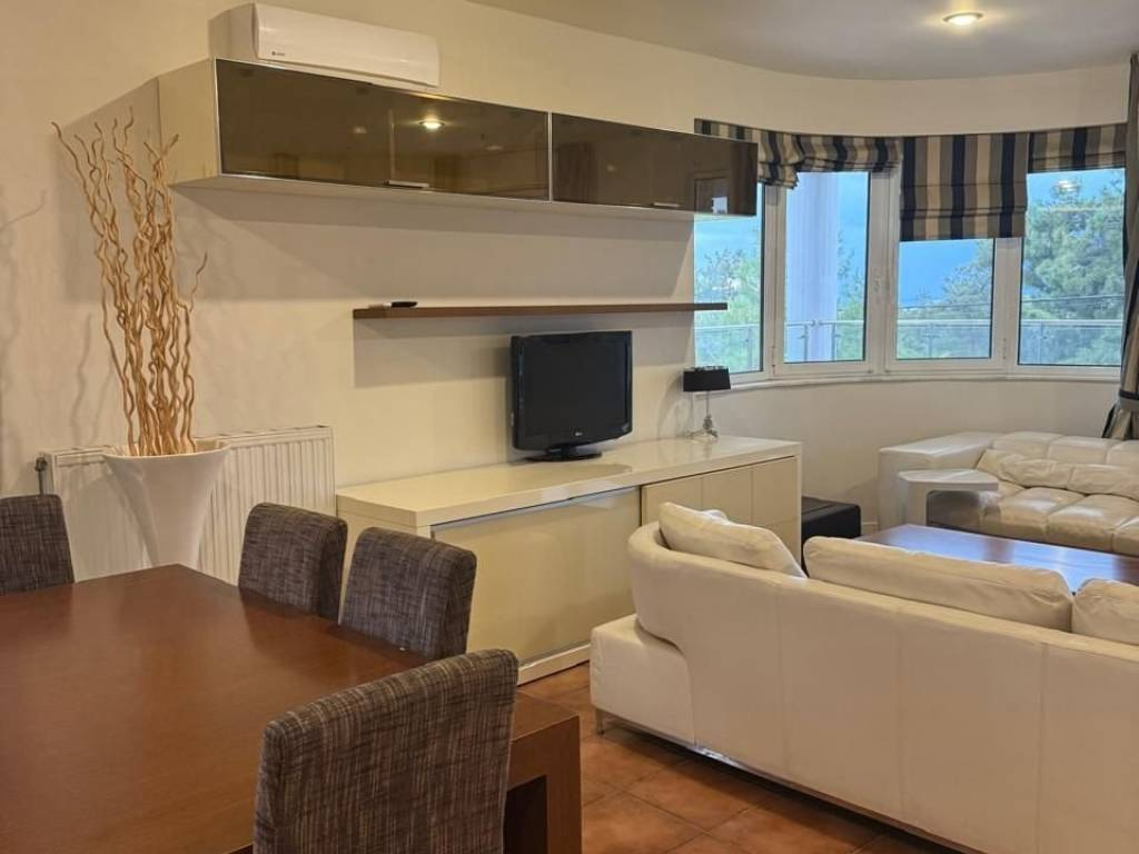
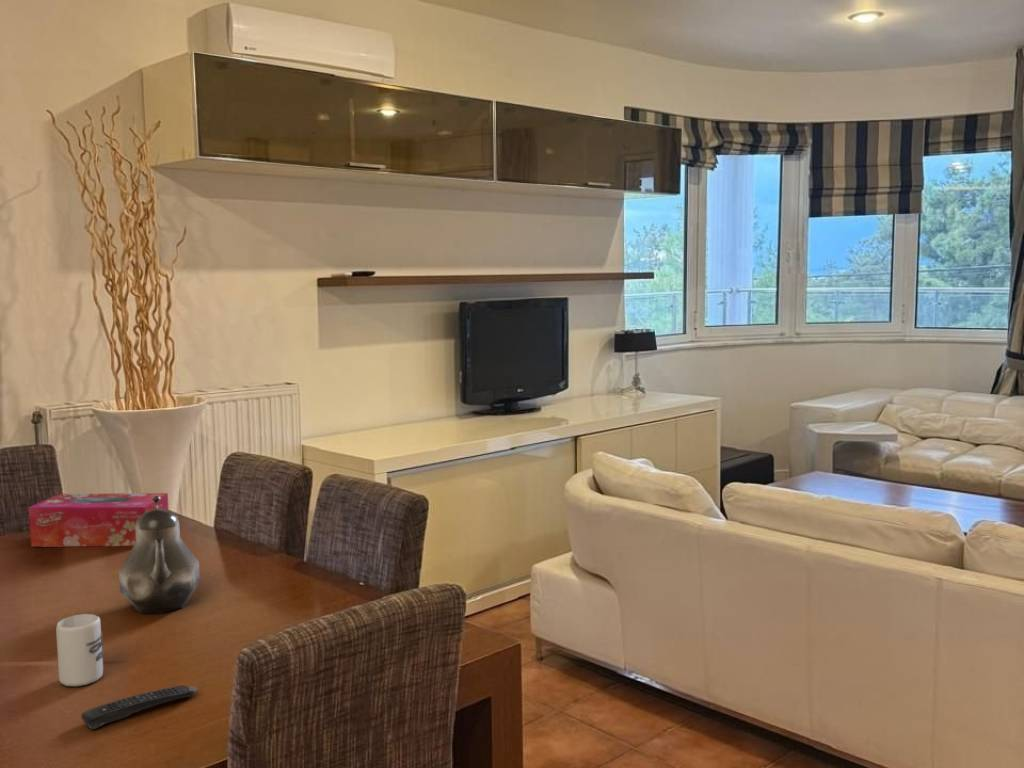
+ teapot [118,495,201,615]
+ cup [55,613,104,687]
+ remote control [80,684,197,730]
+ tissue box [28,492,170,548]
